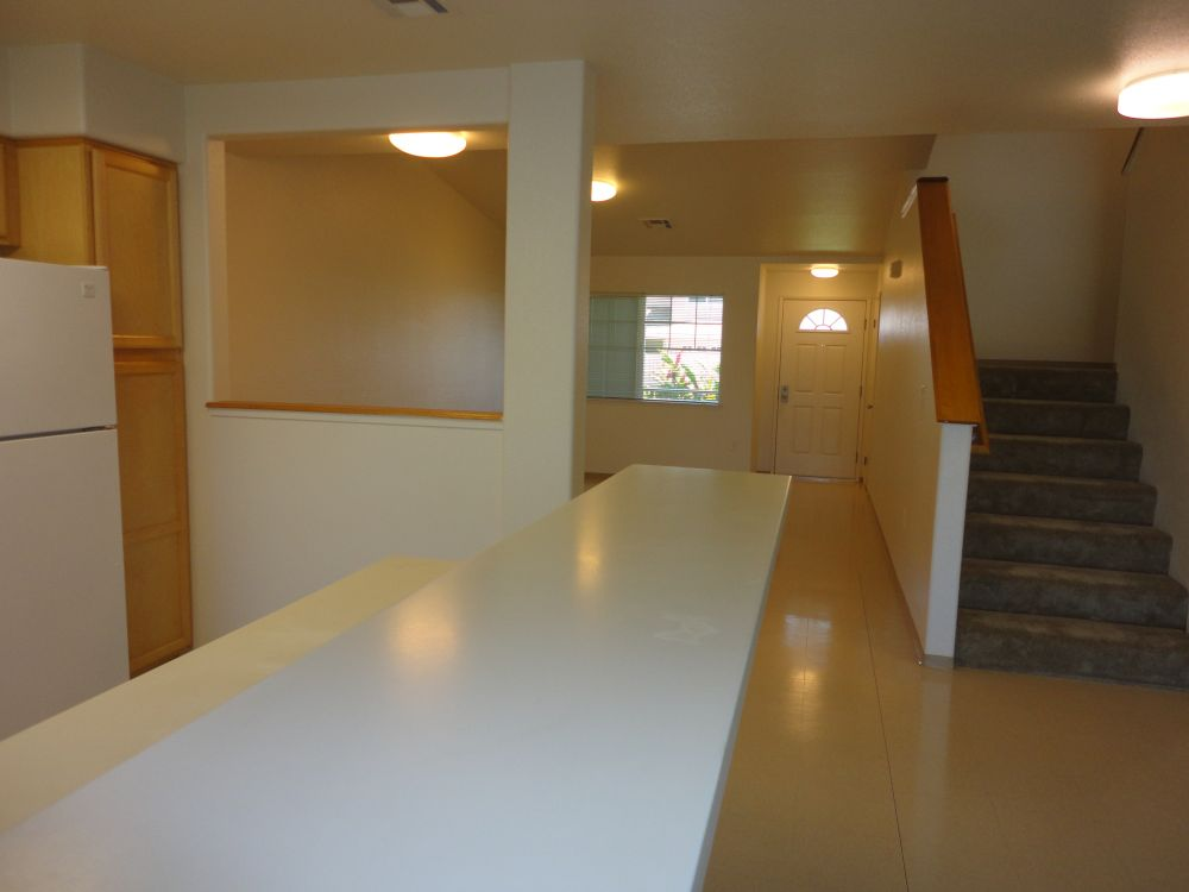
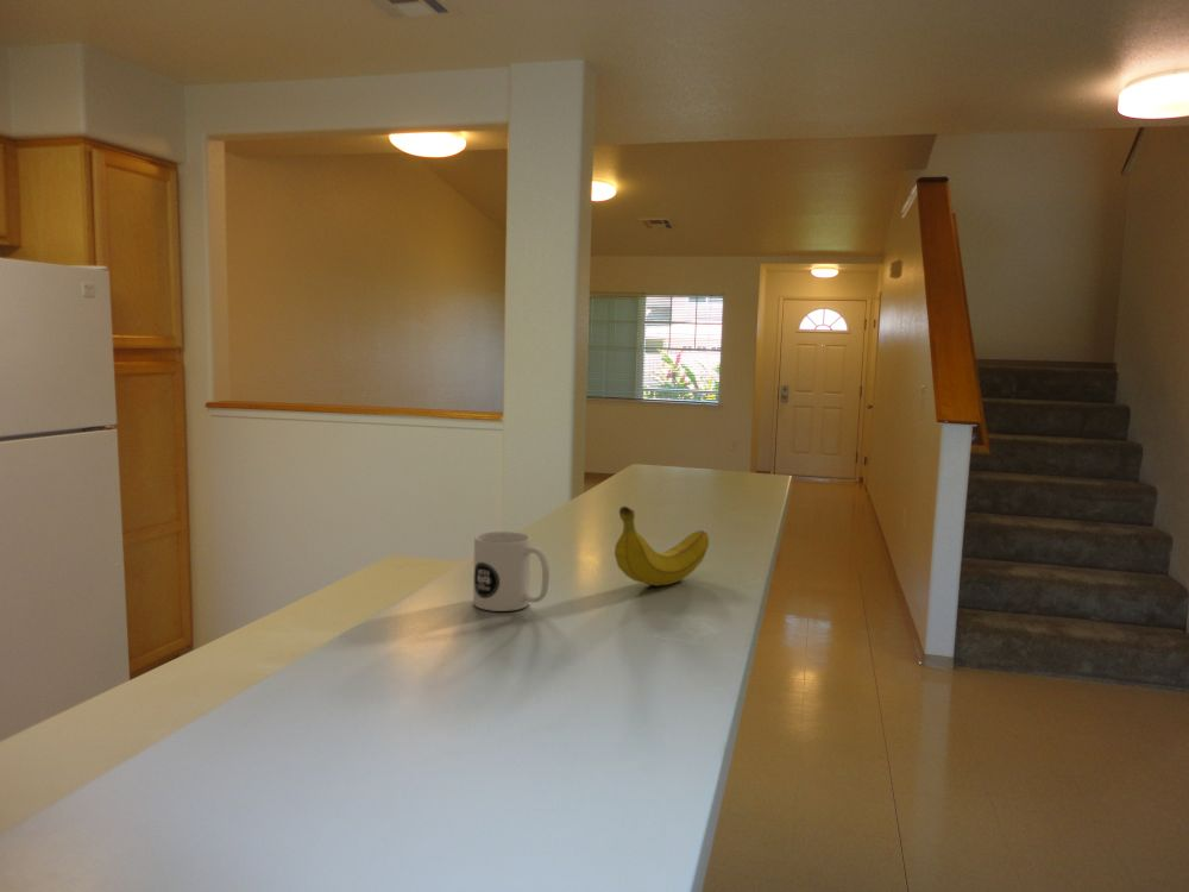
+ mug [472,530,551,613]
+ fruit [614,505,710,588]
